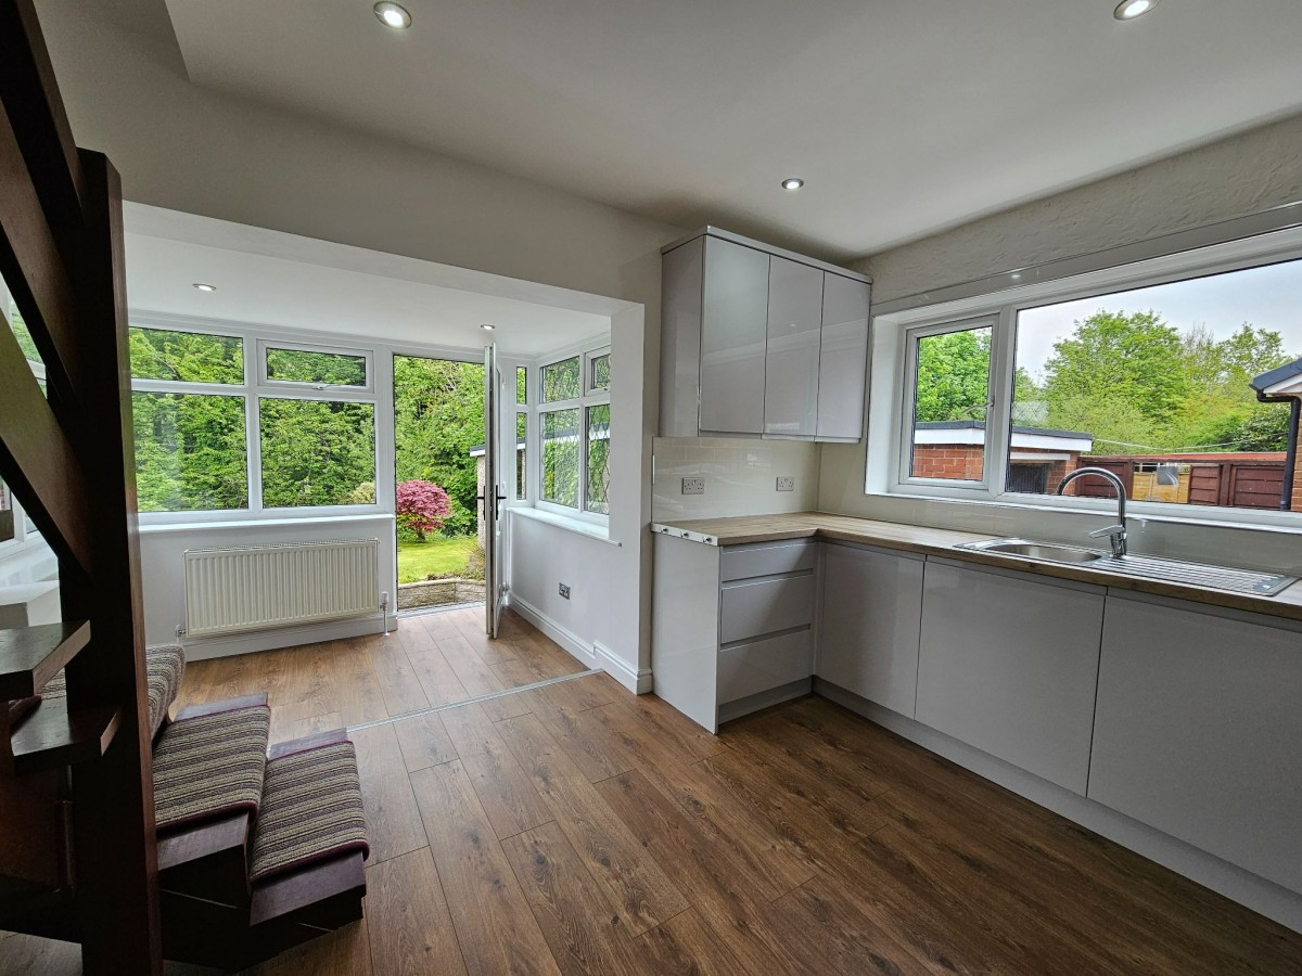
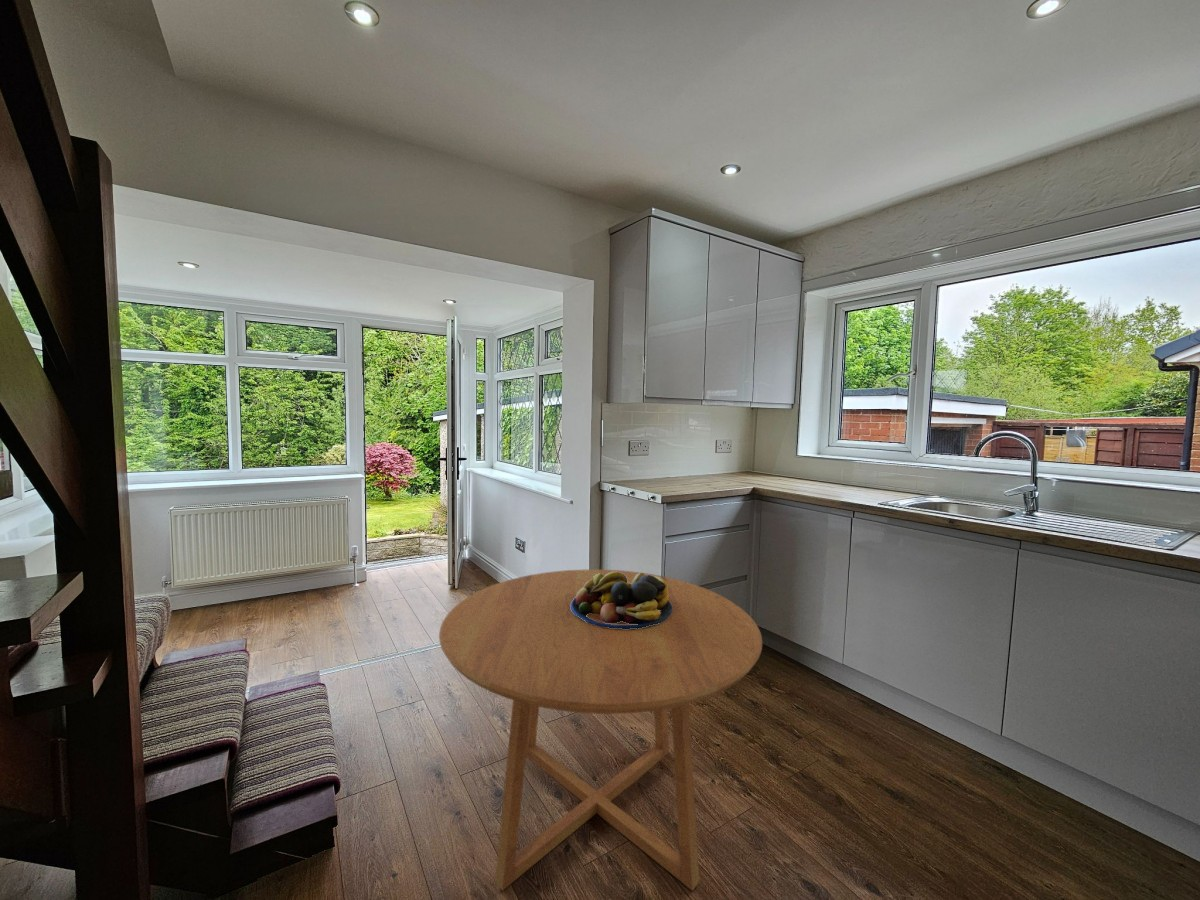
+ dining table [438,568,763,892]
+ fruit bowl [571,572,673,629]
